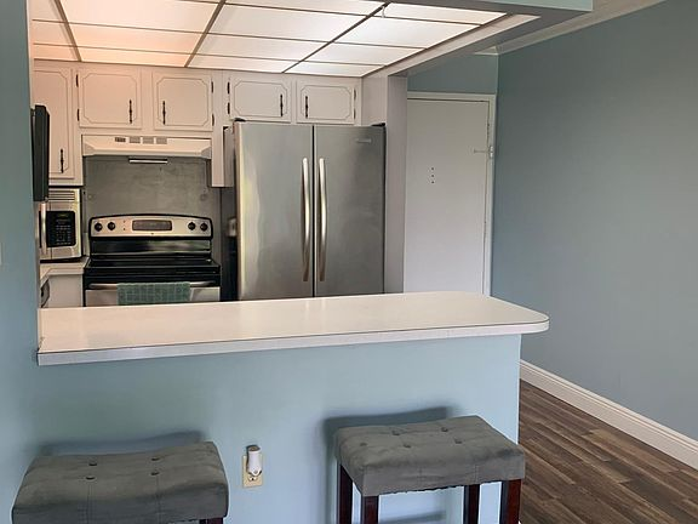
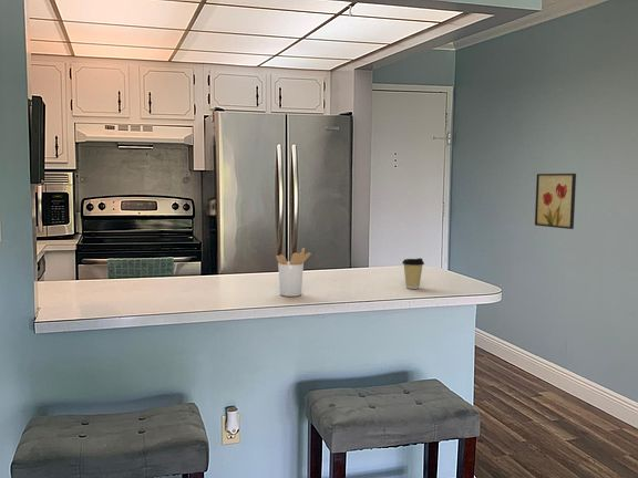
+ wall art [534,173,577,230]
+ utensil holder [275,247,312,298]
+ coffee cup [401,257,425,290]
